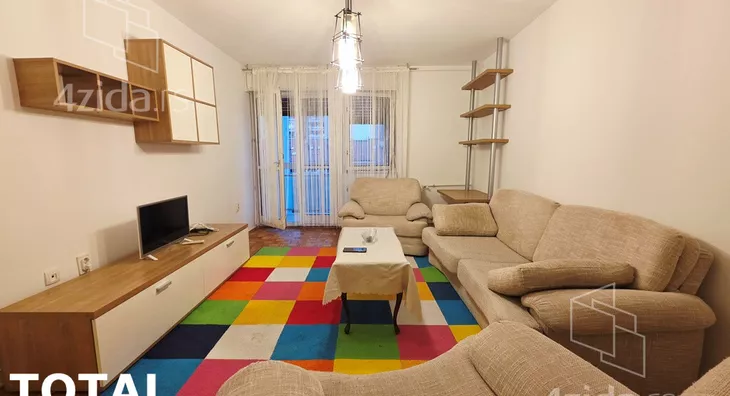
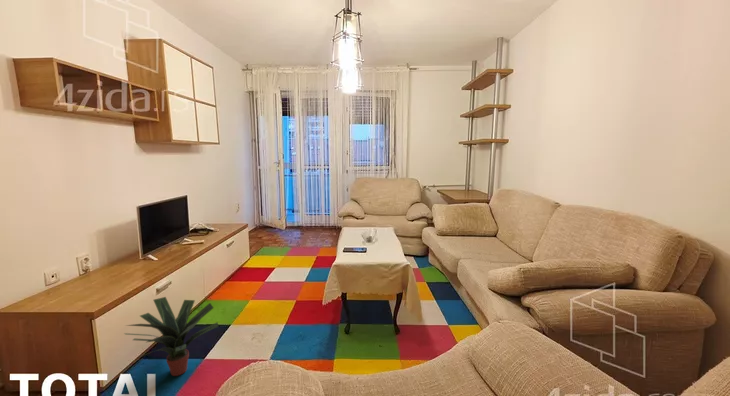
+ potted plant [123,296,219,377]
